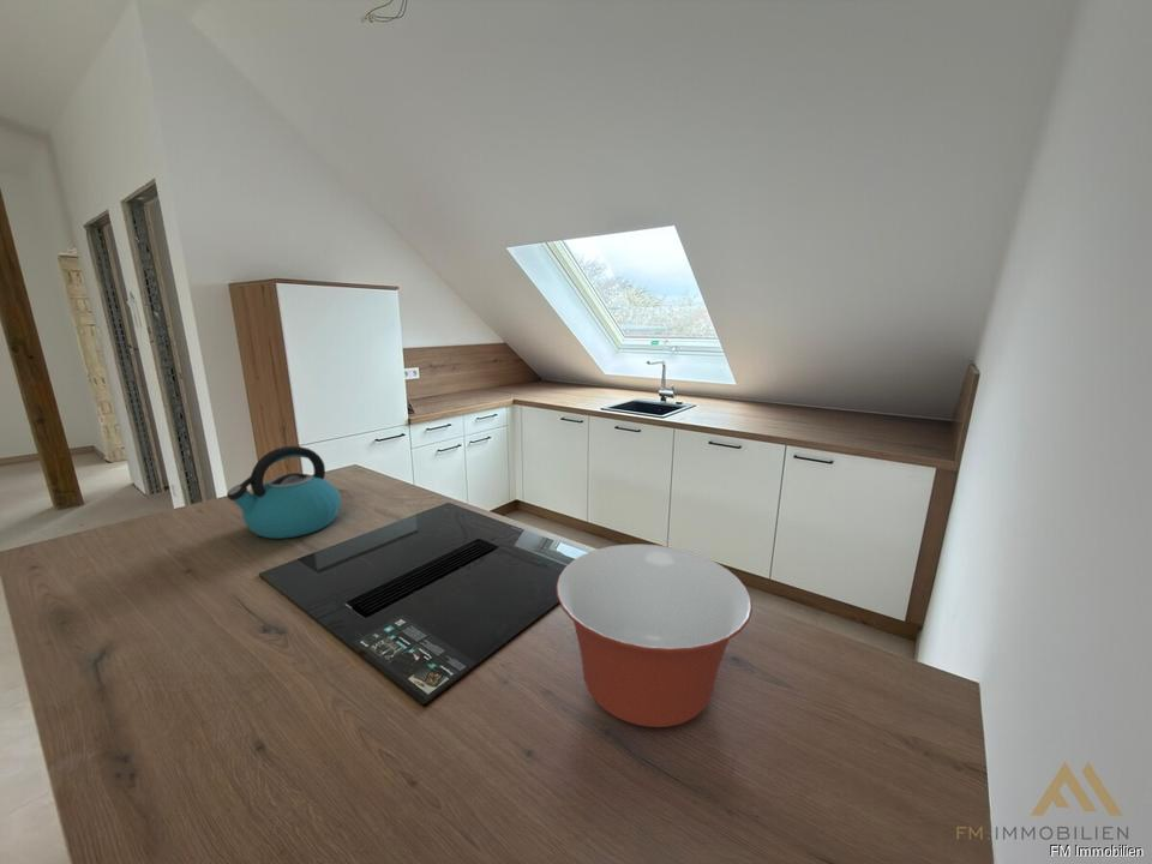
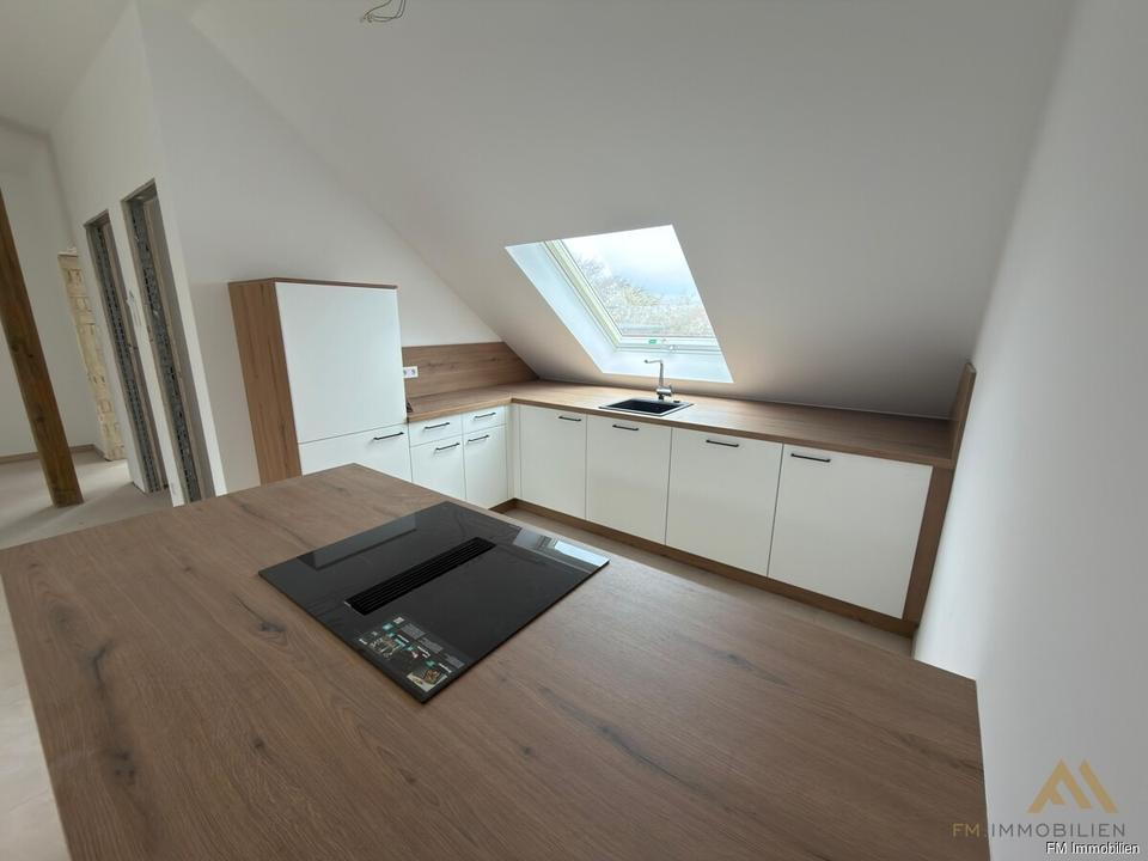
- kettle [226,445,342,540]
- mixing bowl [554,544,754,728]
